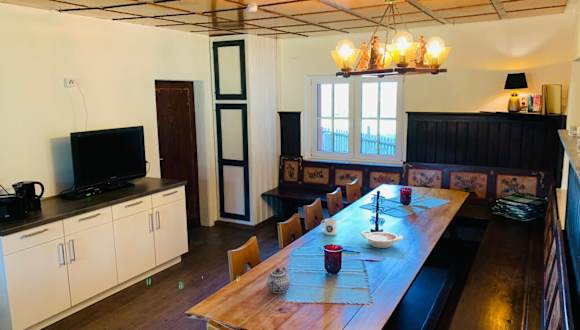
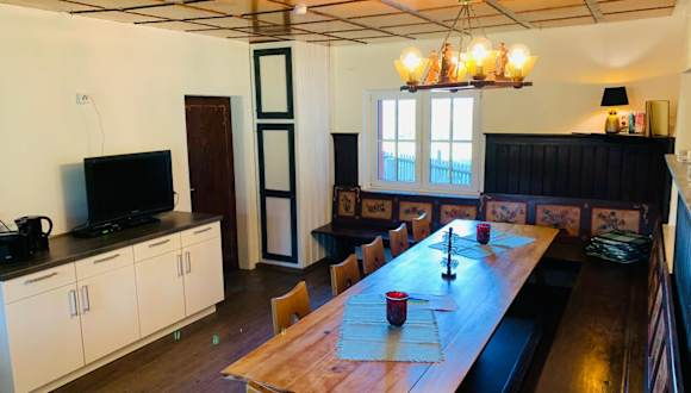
- teapot [266,266,291,294]
- mug [320,217,338,236]
- bowl [360,229,404,249]
